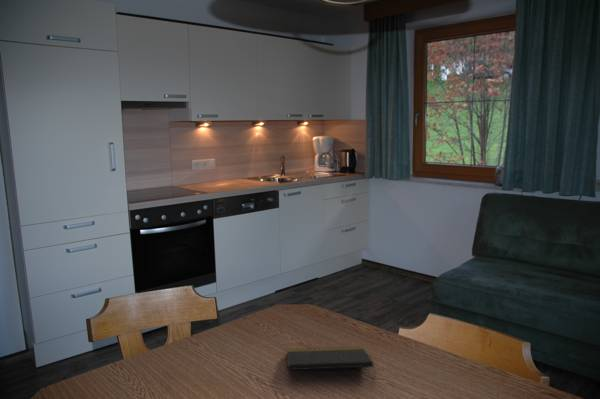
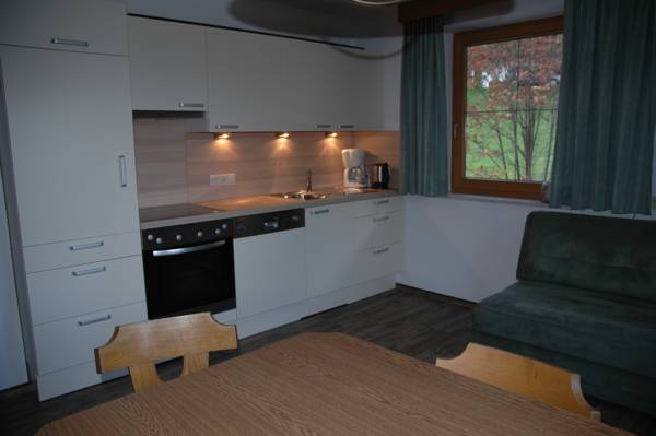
- notepad [286,346,376,377]
